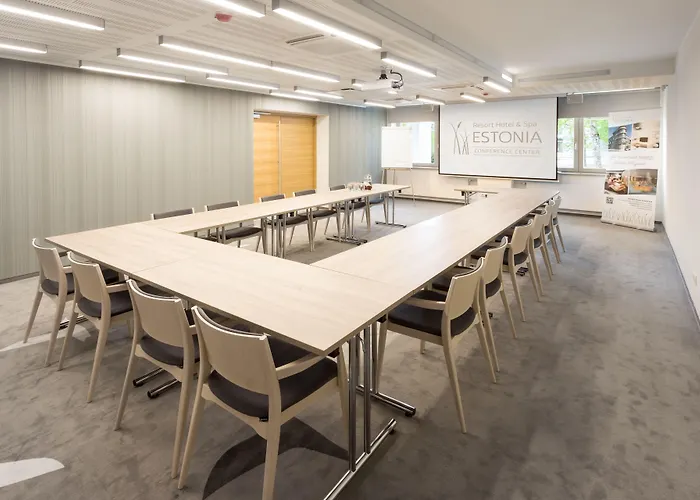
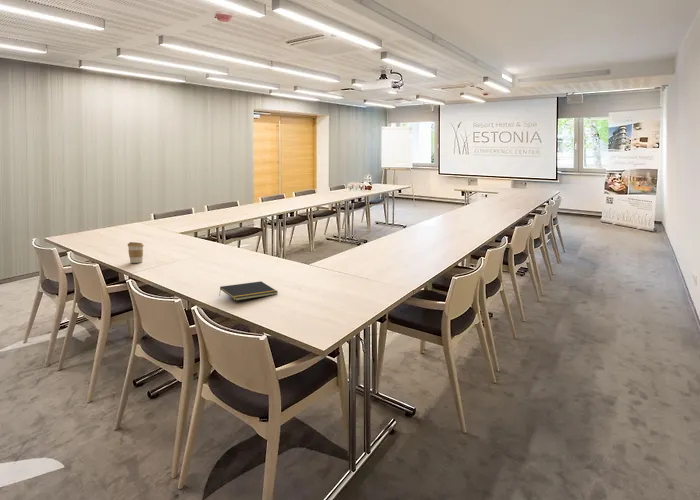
+ notepad [218,280,279,302]
+ coffee cup [127,241,145,264]
